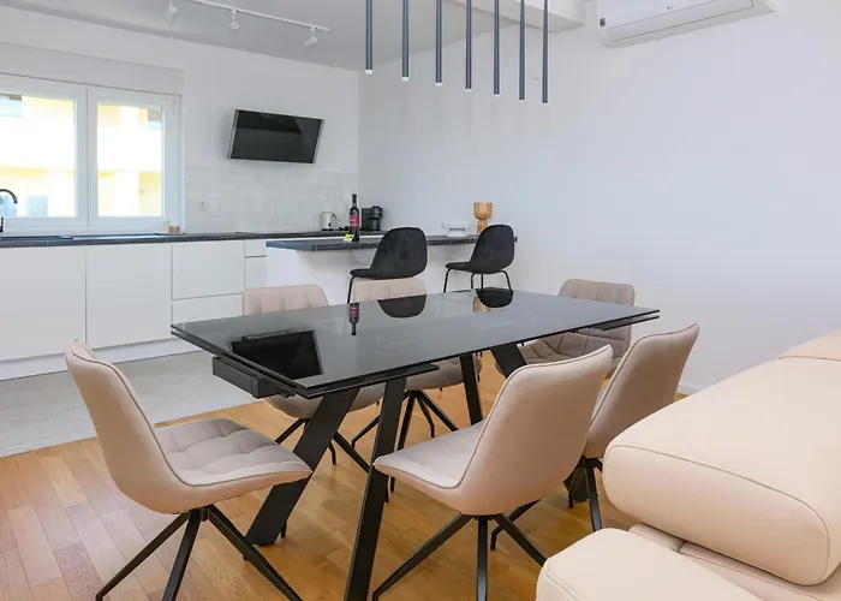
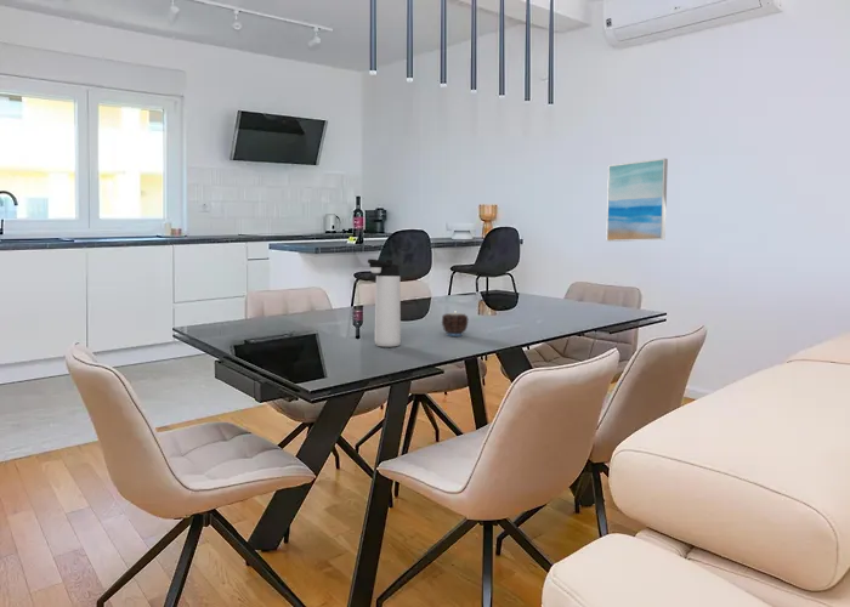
+ thermos bottle [367,259,402,348]
+ candle [441,312,470,337]
+ wall art [605,157,669,243]
